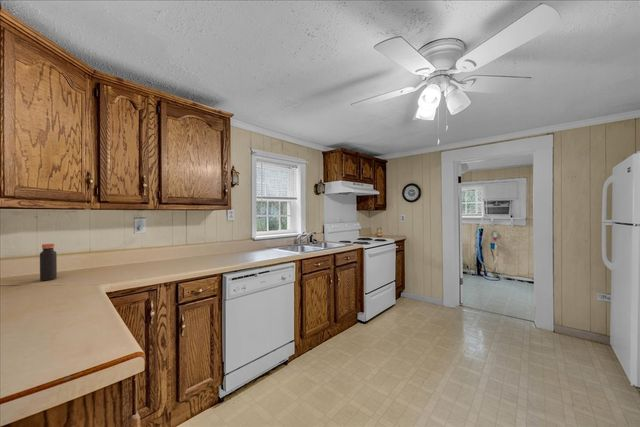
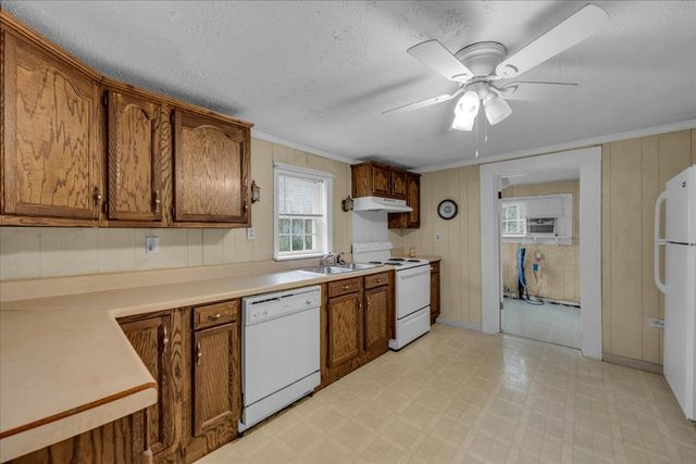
- bottle [39,243,58,282]
